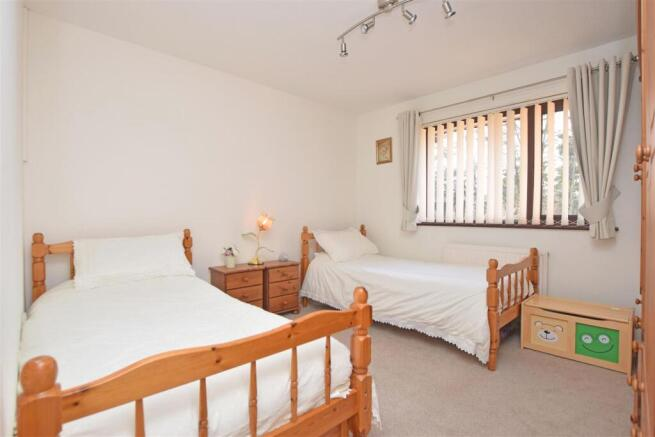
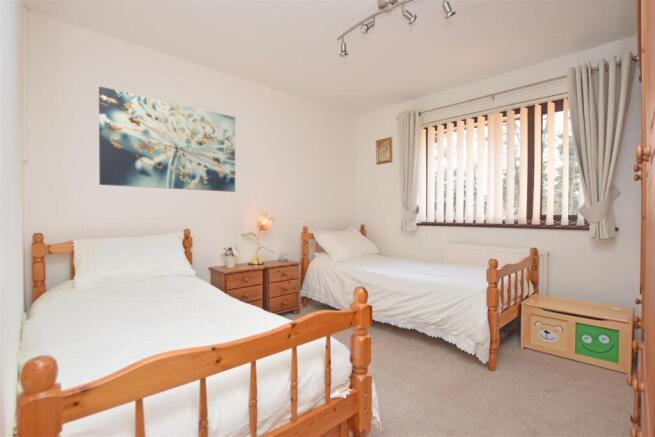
+ wall art [98,85,236,193]
